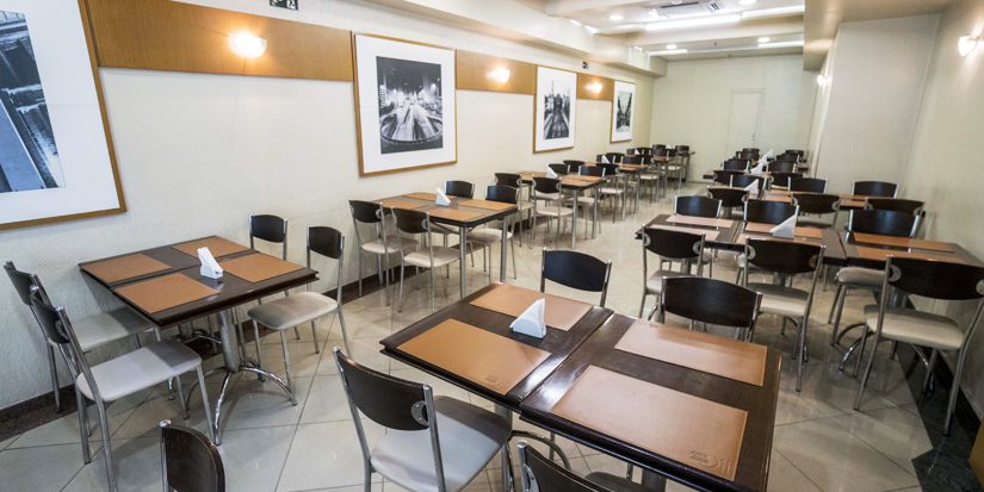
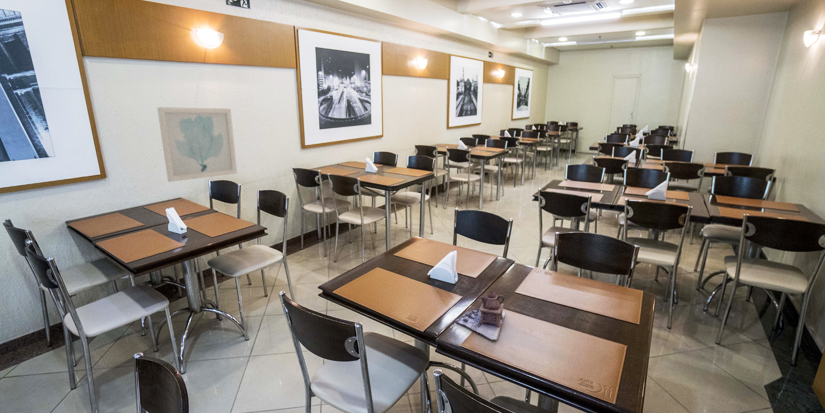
+ wall art [156,106,238,183]
+ teapot [454,291,507,342]
